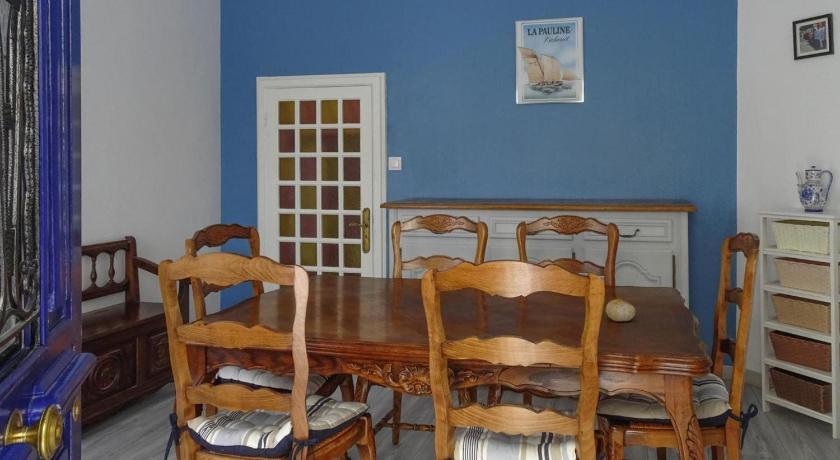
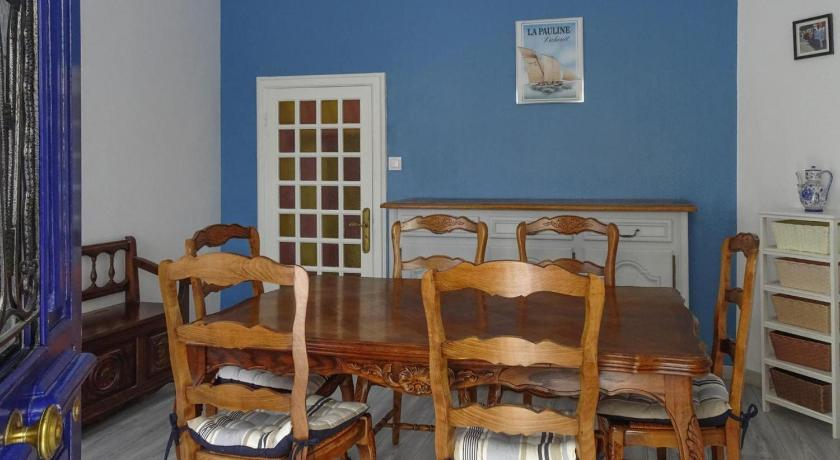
- fruit [605,298,636,322]
